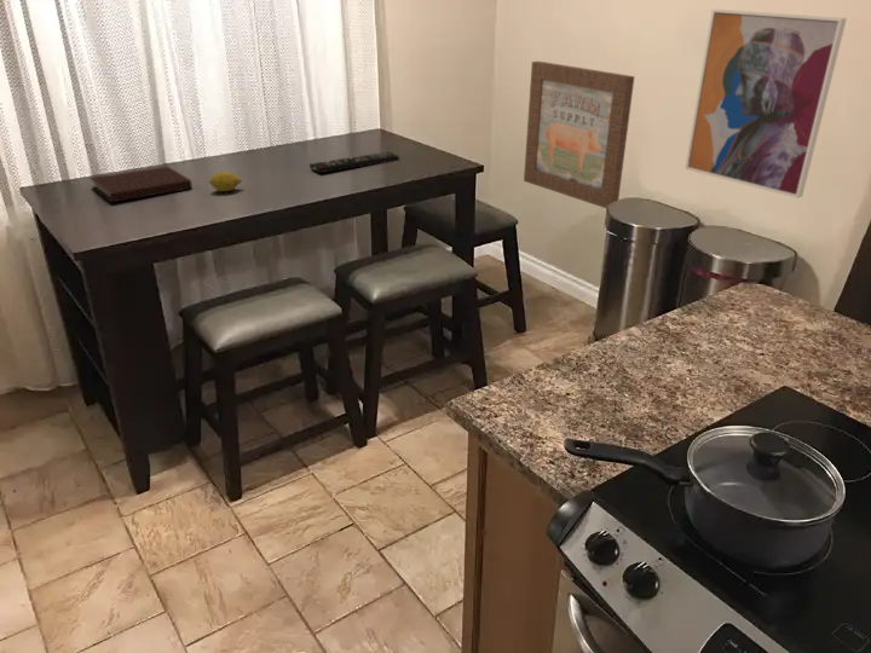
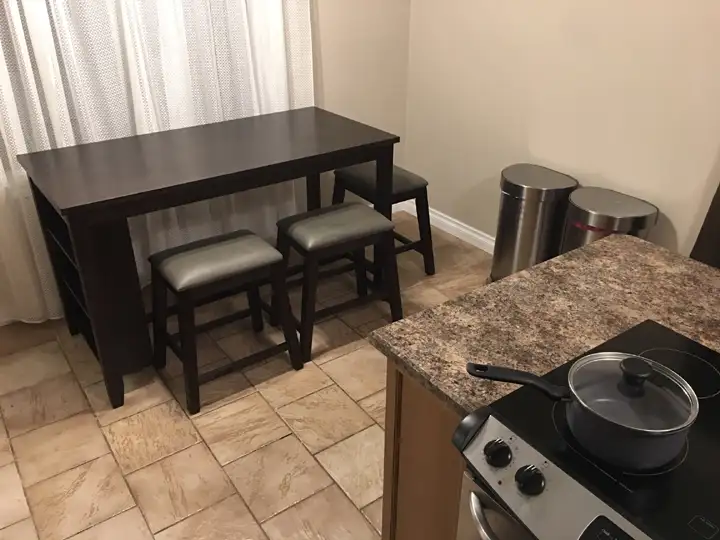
- notebook [88,166,194,203]
- fruit [208,171,243,192]
- wall art [683,8,848,200]
- wall art [523,60,635,210]
- remote control [308,151,400,174]
